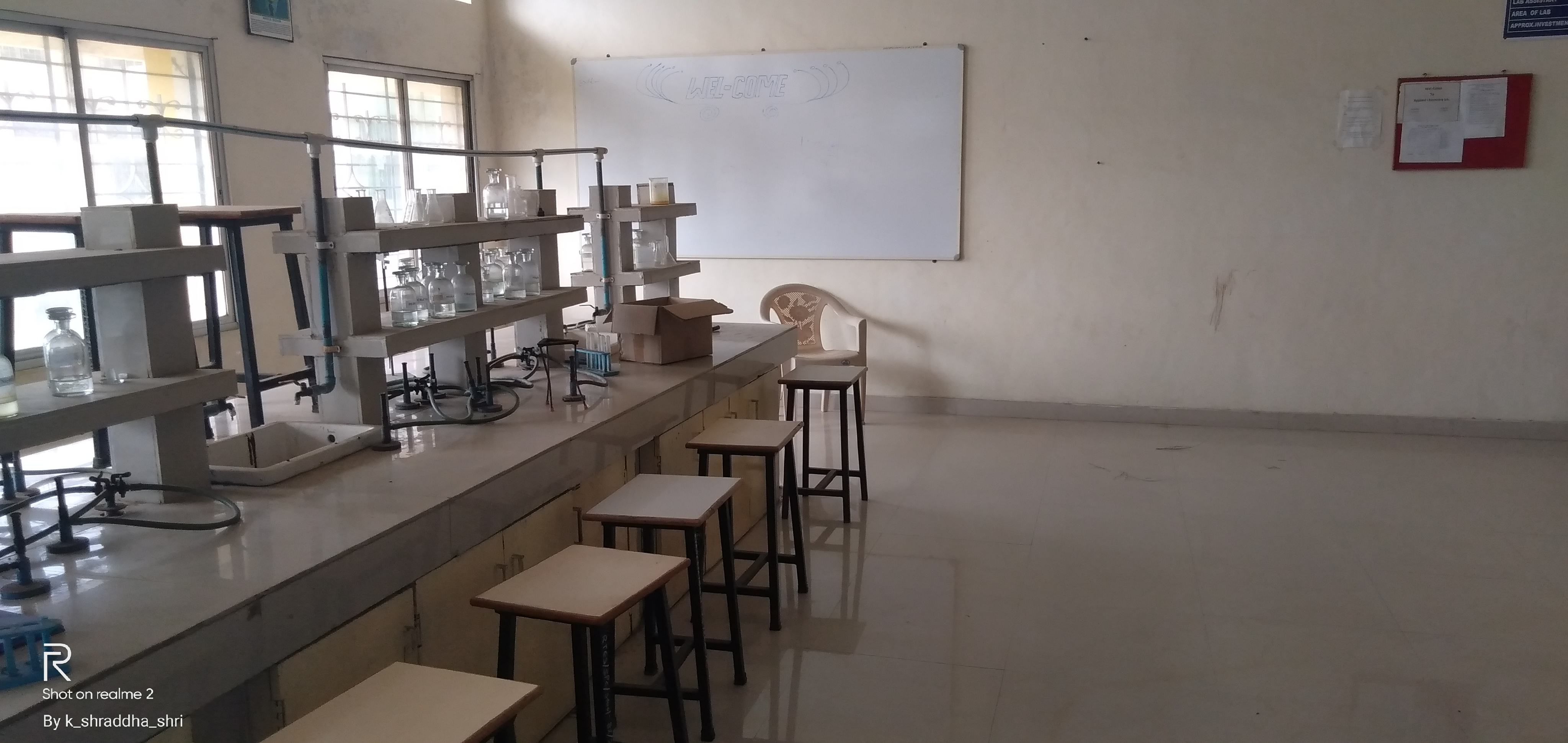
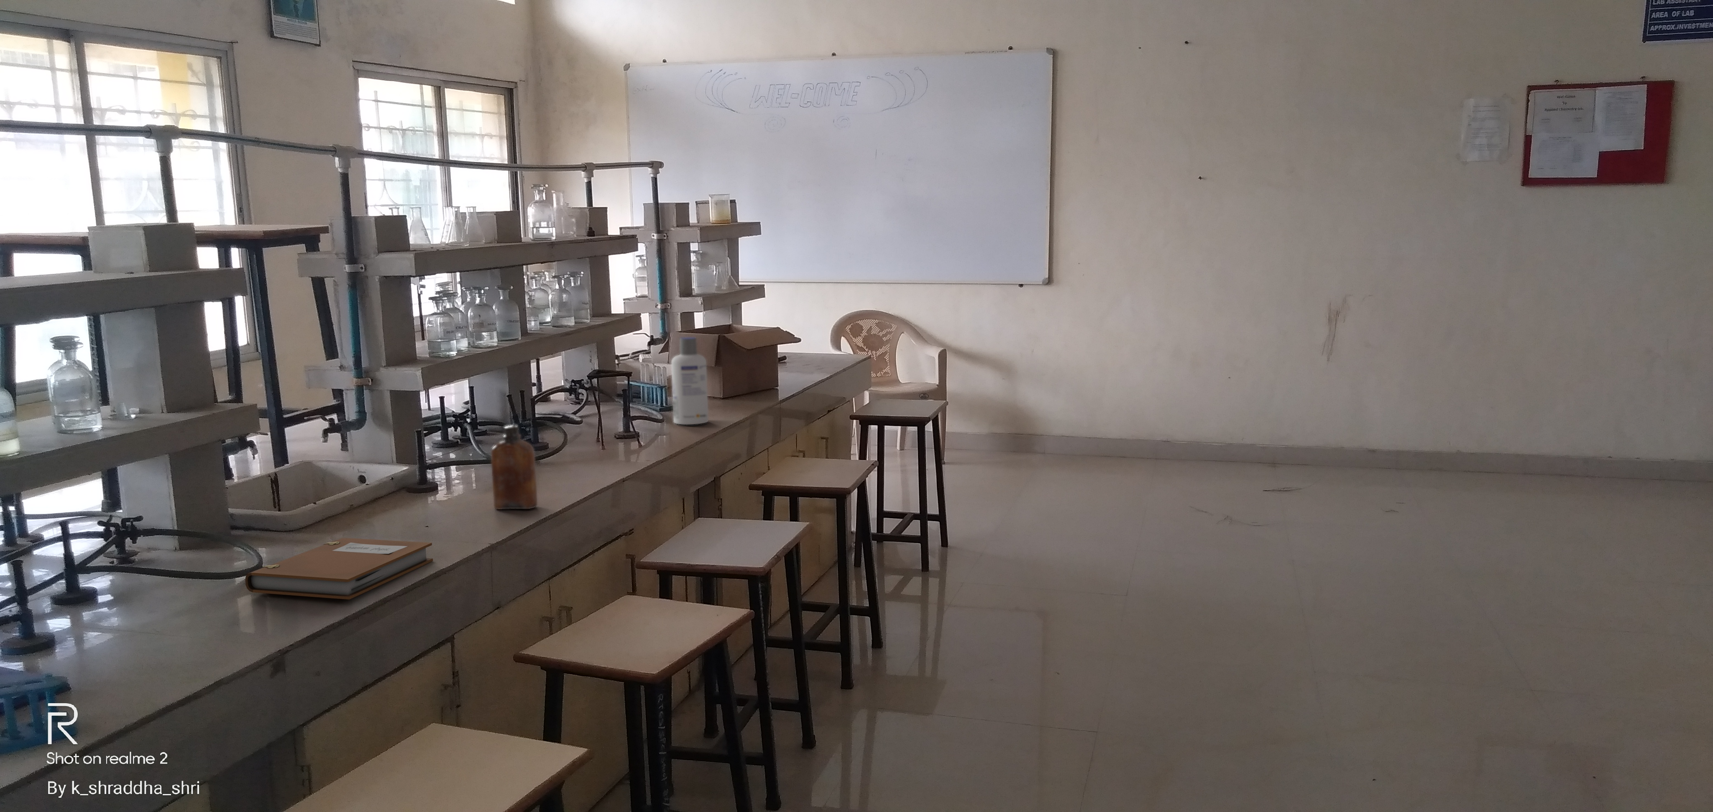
+ flask [491,425,539,509]
+ screw cap bottle [671,337,709,425]
+ notebook [245,538,434,600]
